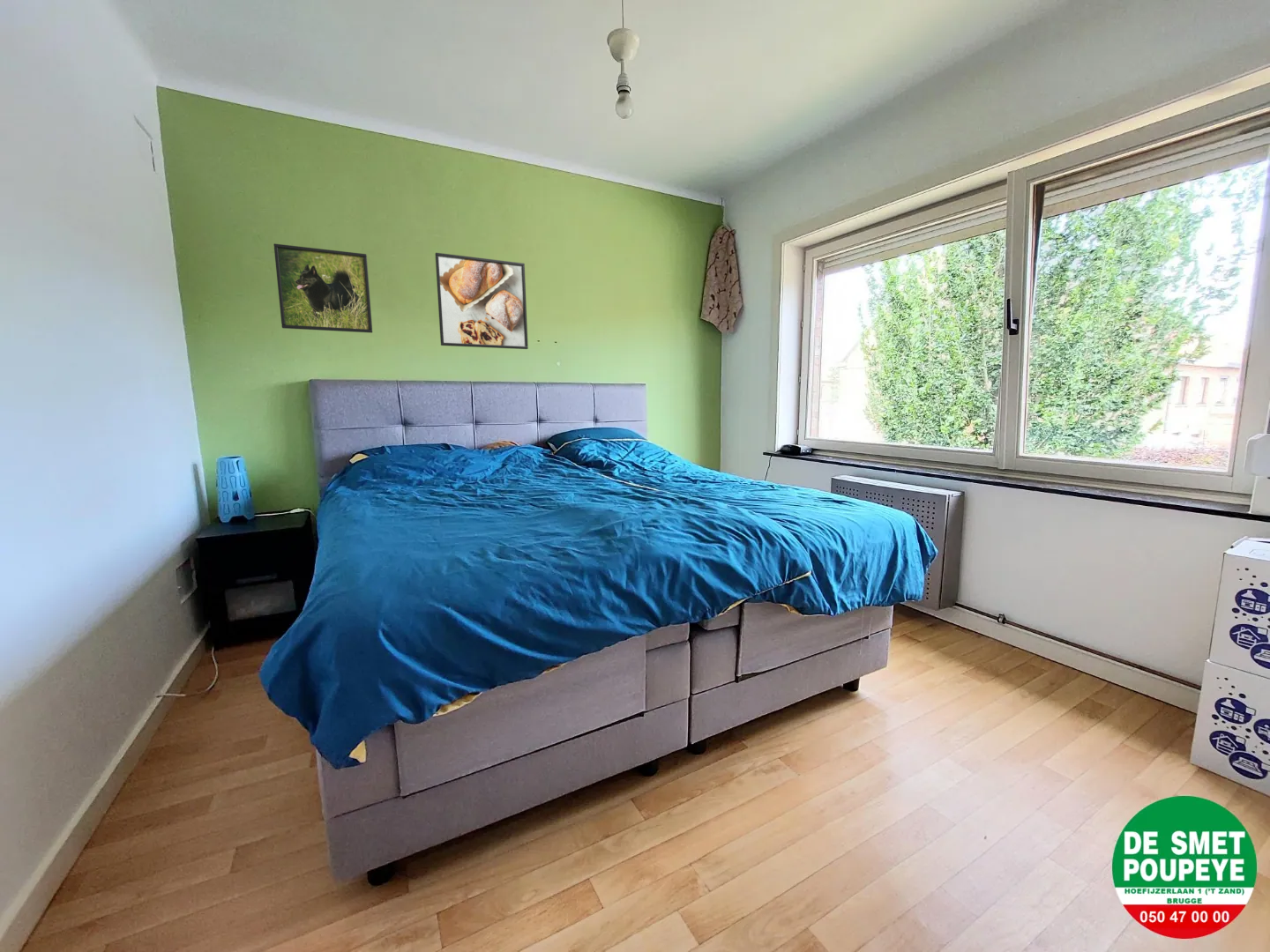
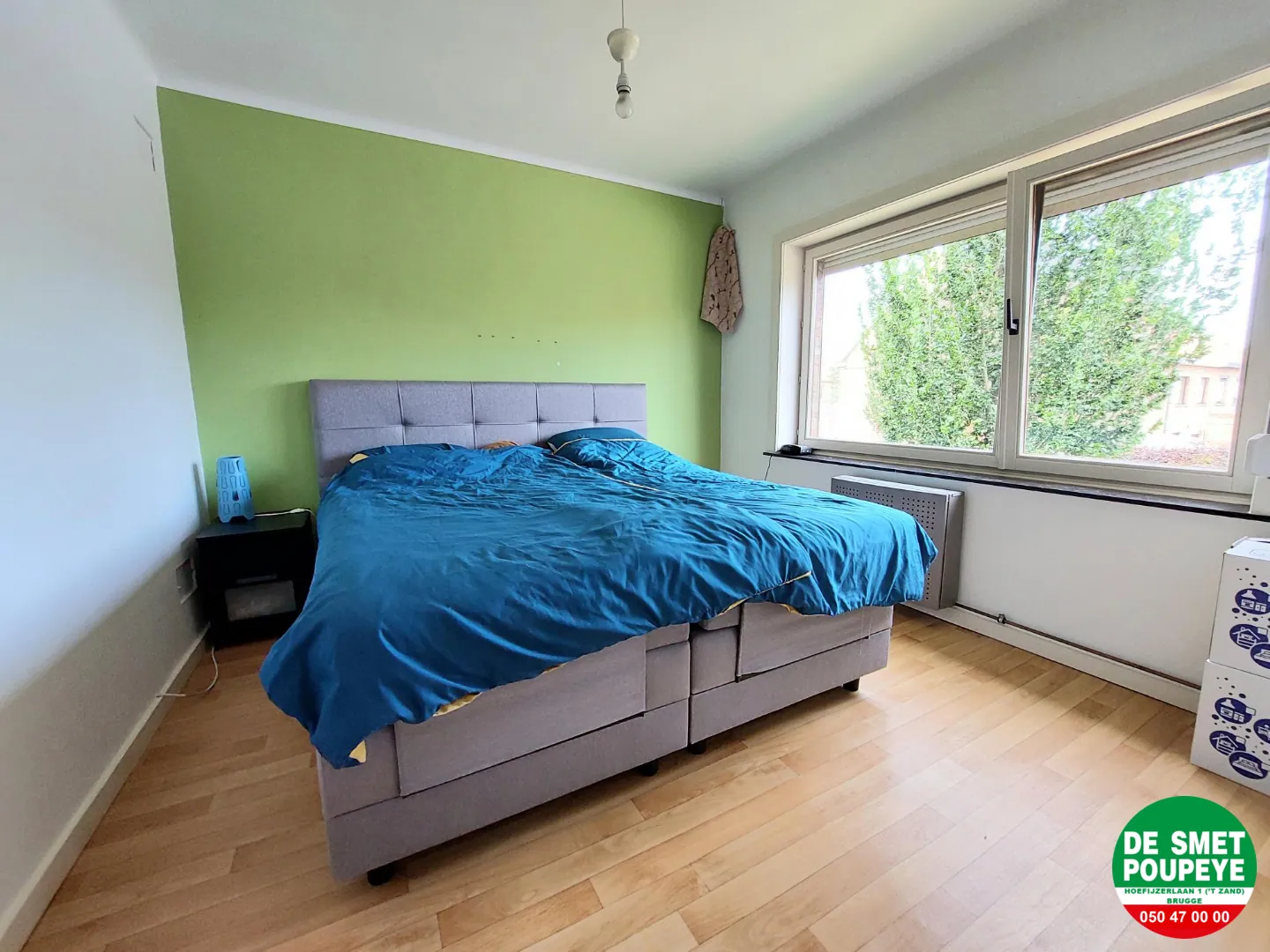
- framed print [435,252,529,350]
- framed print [273,242,373,333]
